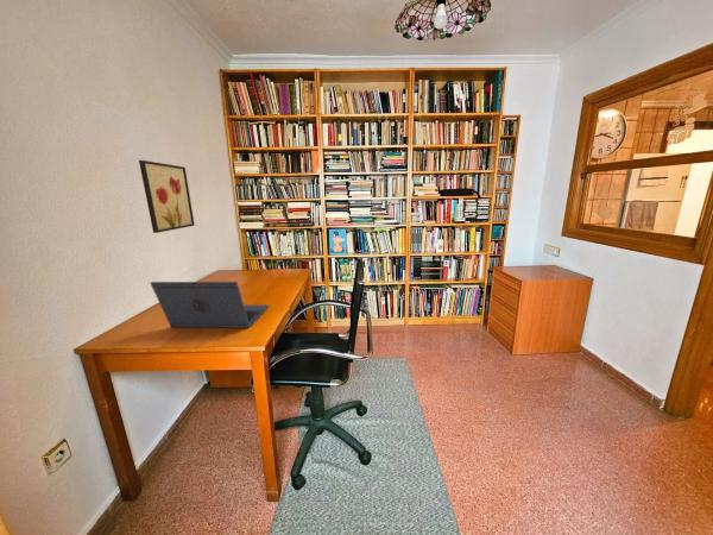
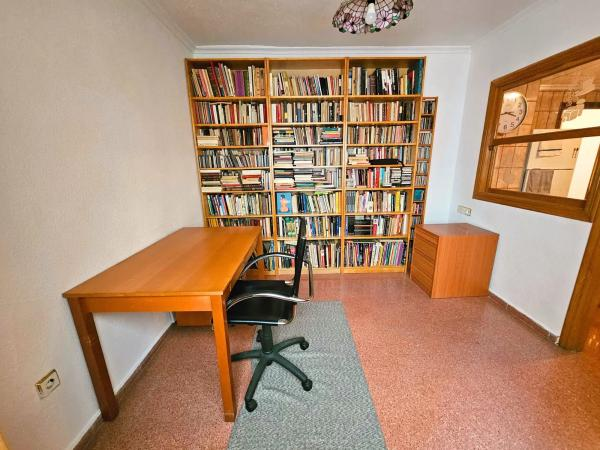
- wall art [138,159,196,234]
- laptop [150,281,270,329]
